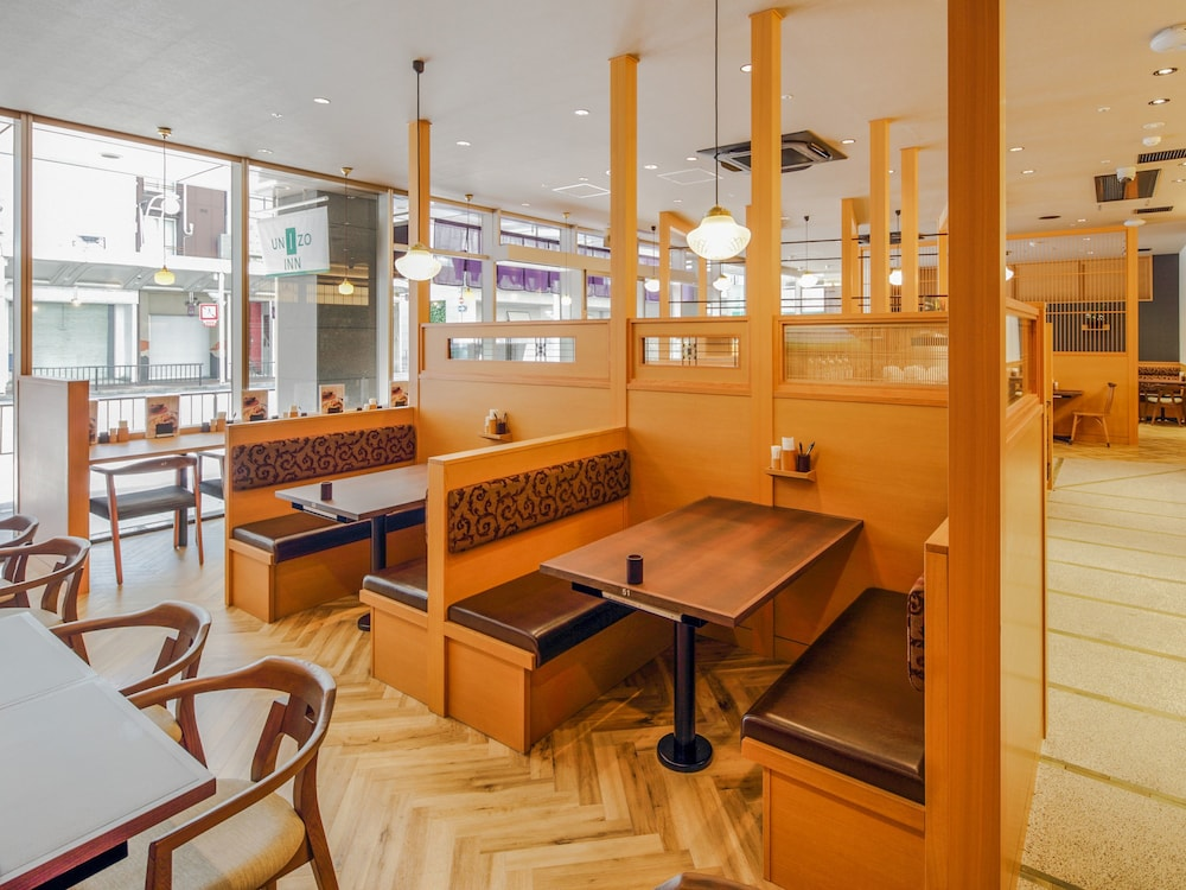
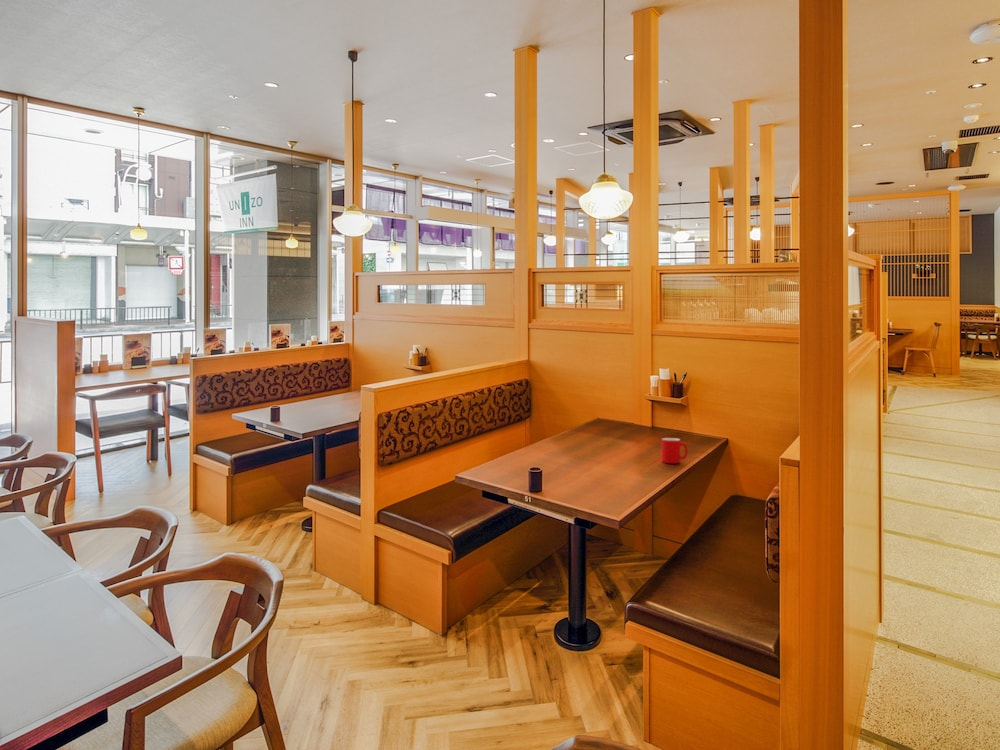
+ cup [661,437,689,464]
